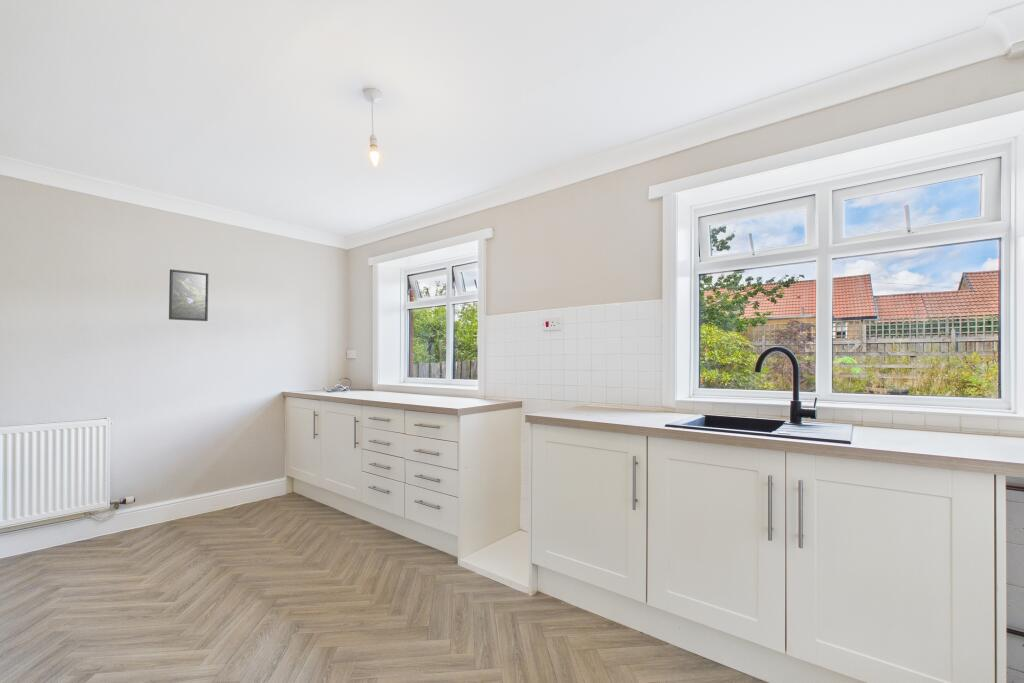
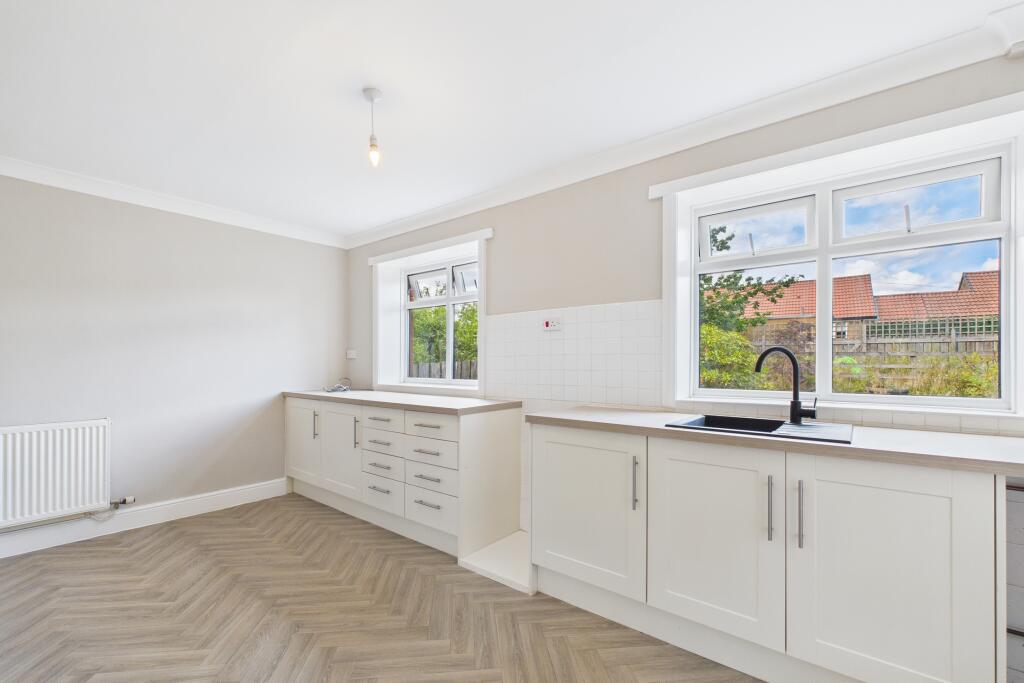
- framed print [168,268,209,322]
